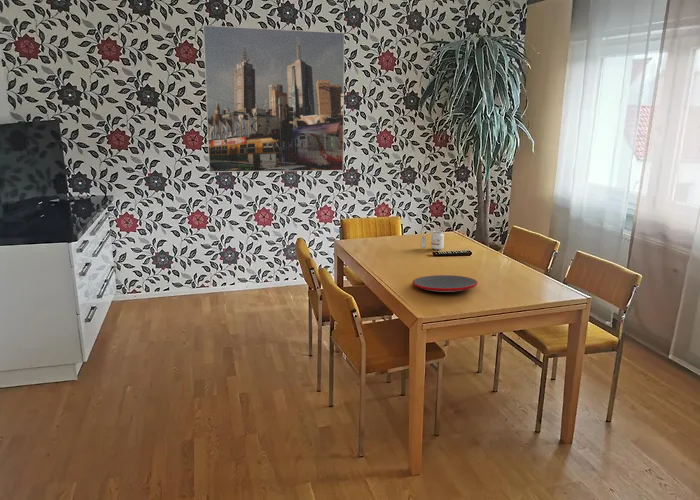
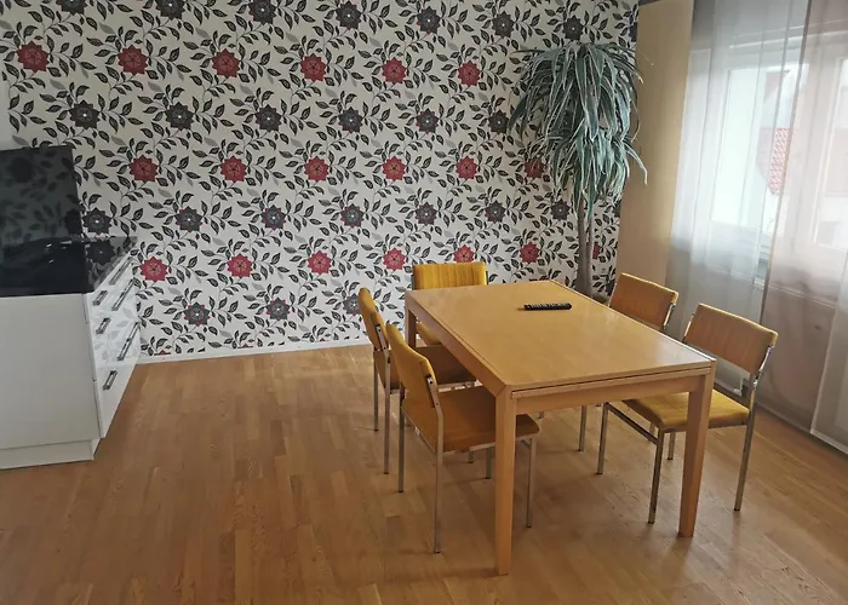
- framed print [202,24,345,173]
- candle [420,229,445,250]
- plate [411,274,479,293]
